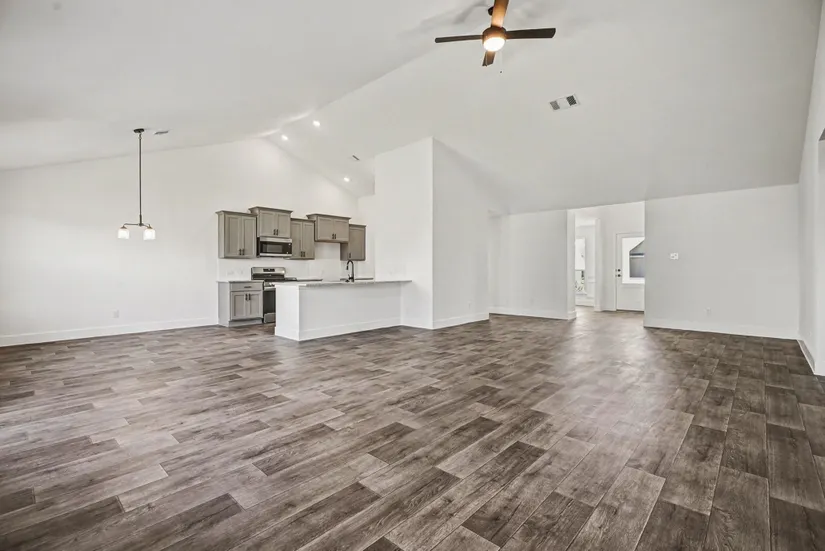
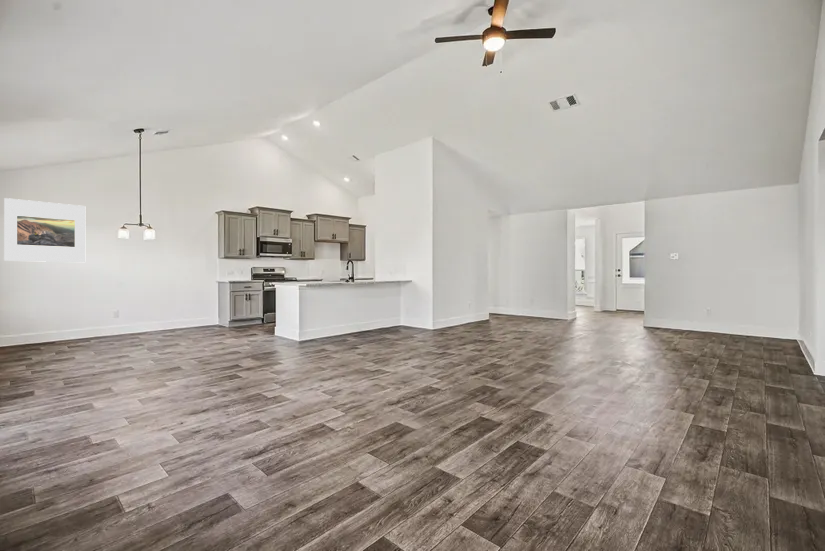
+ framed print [3,197,86,263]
